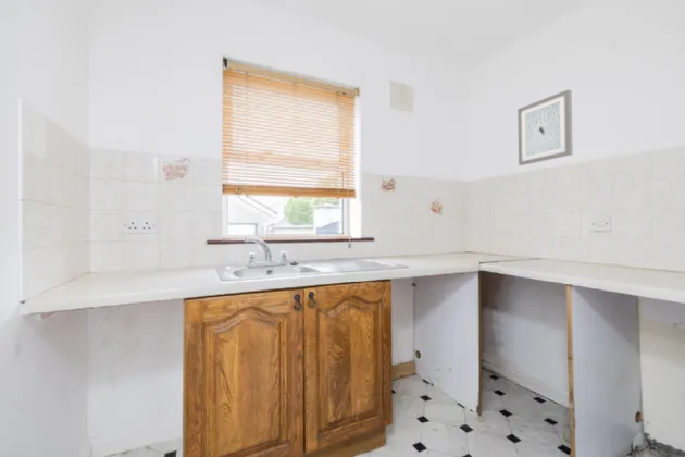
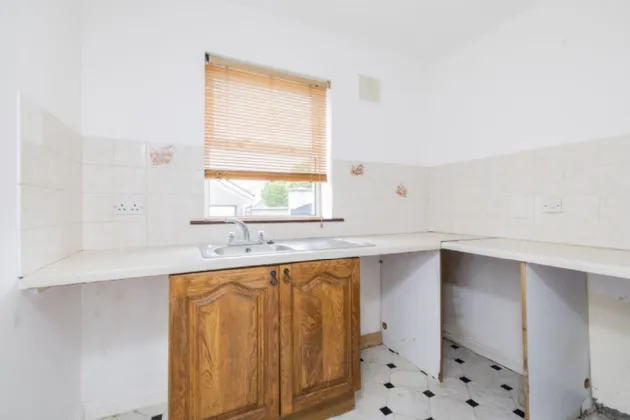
- wall art [516,88,574,166]
